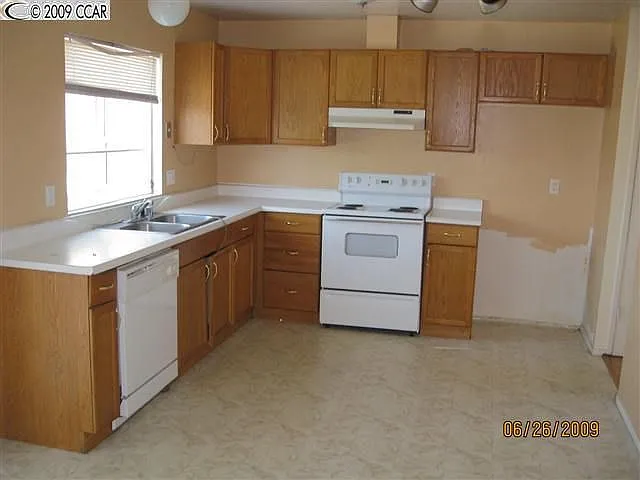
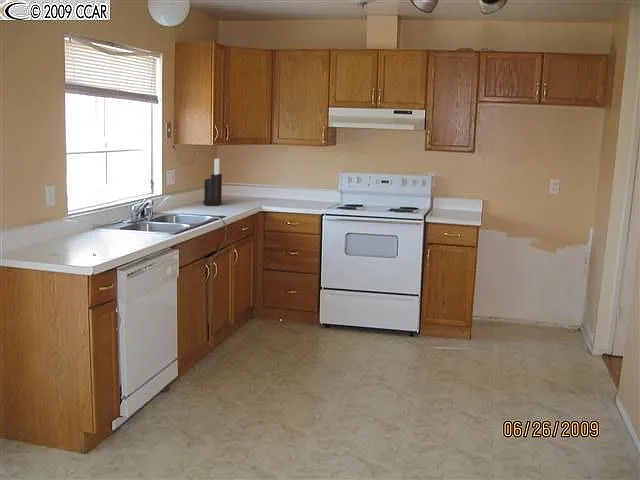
+ knife block [202,158,223,207]
